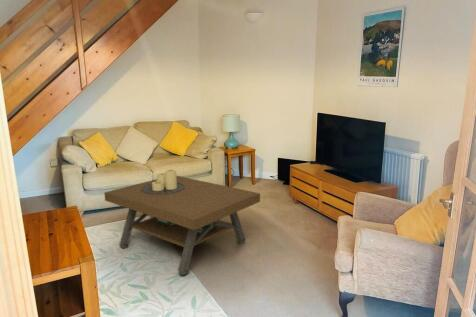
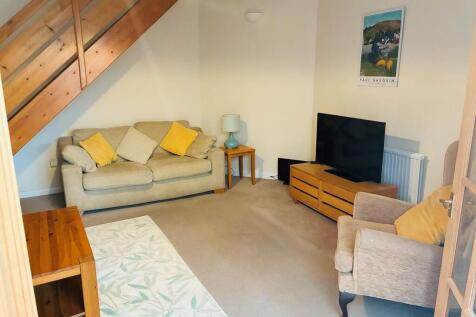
- coffee table [103,168,261,276]
